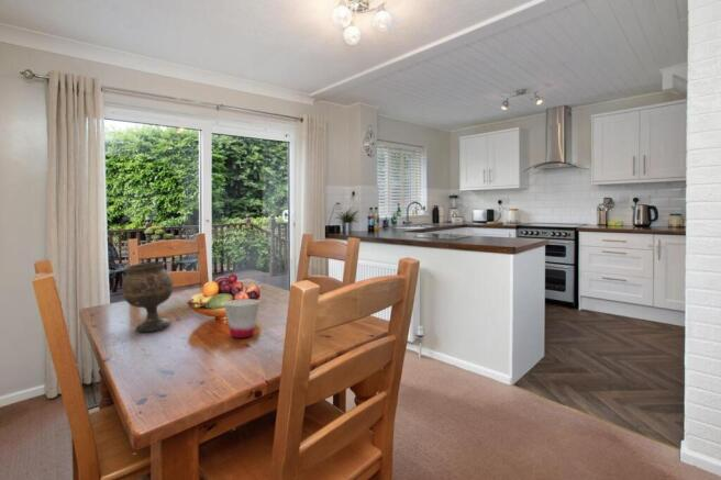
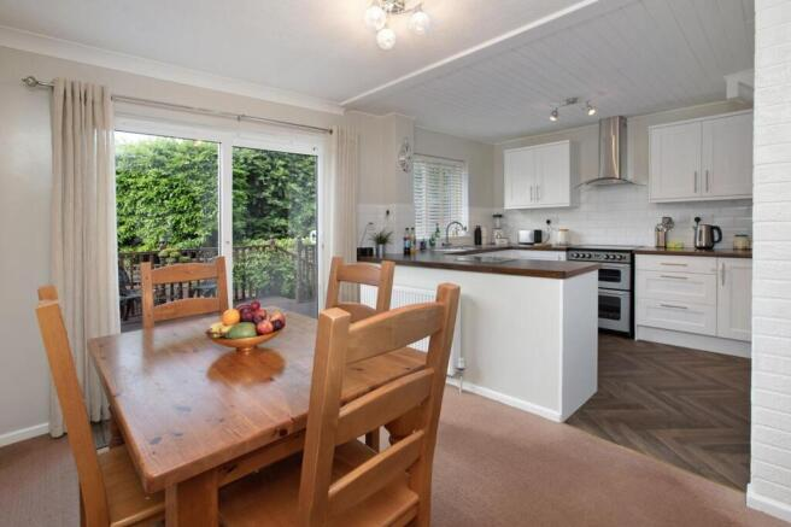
- cup [223,298,260,339]
- goblet [121,260,175,333]
